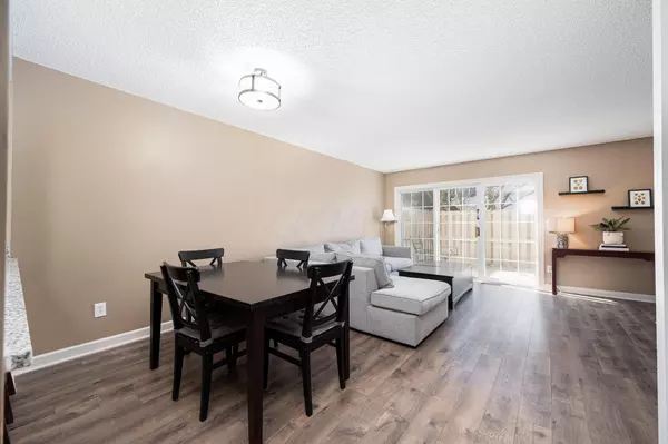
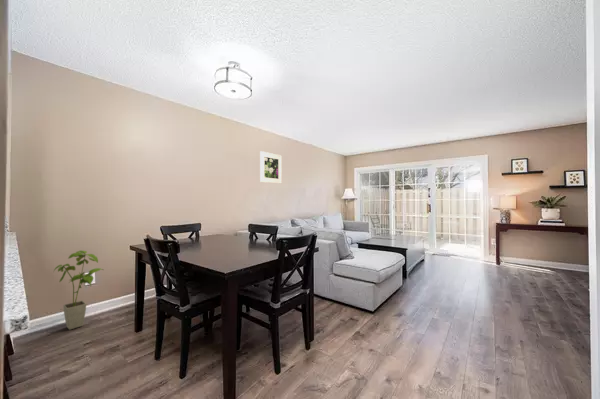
+ house plant [52,250,104,331]
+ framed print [259,150,283,185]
